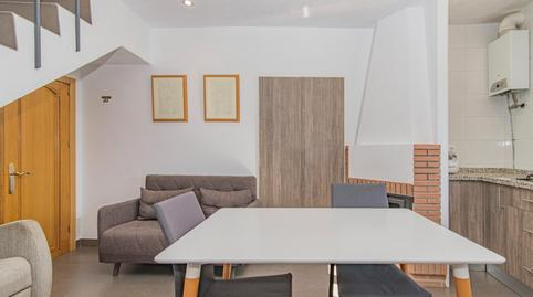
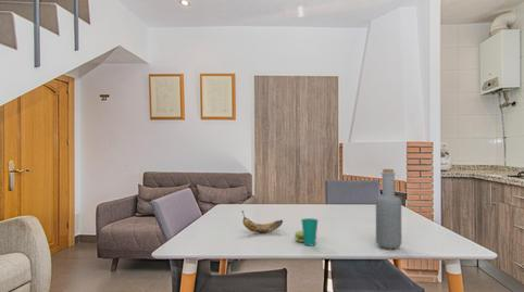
+ bottle [375,168,402,250]
+ cup [294,217,319,246]
+ banana [240,210,284,234]
